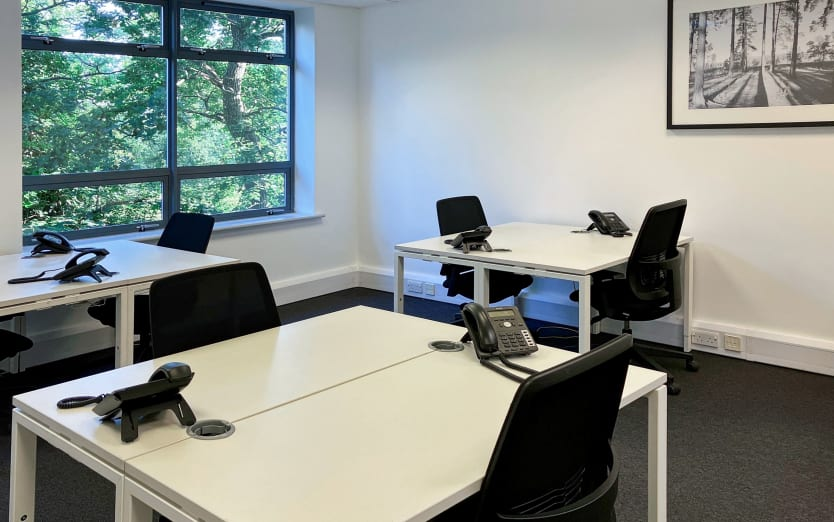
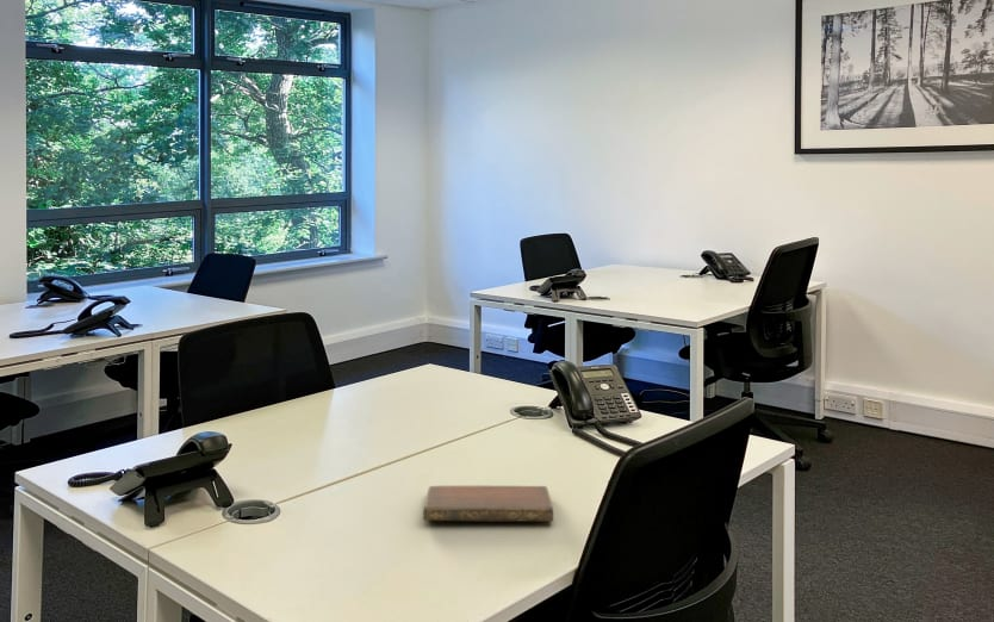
+ notebook [422,485,554,523]
